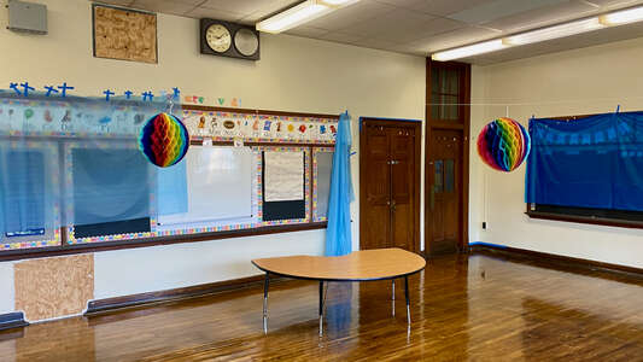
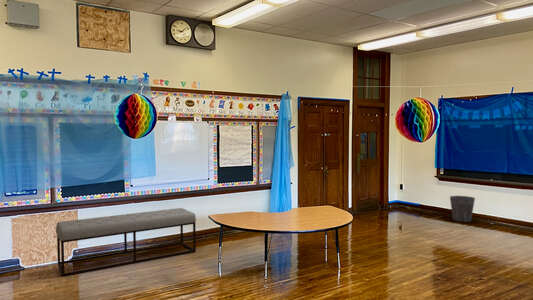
+ waste bin [449,195,476,223]
+ bench [55,207,197,278]
